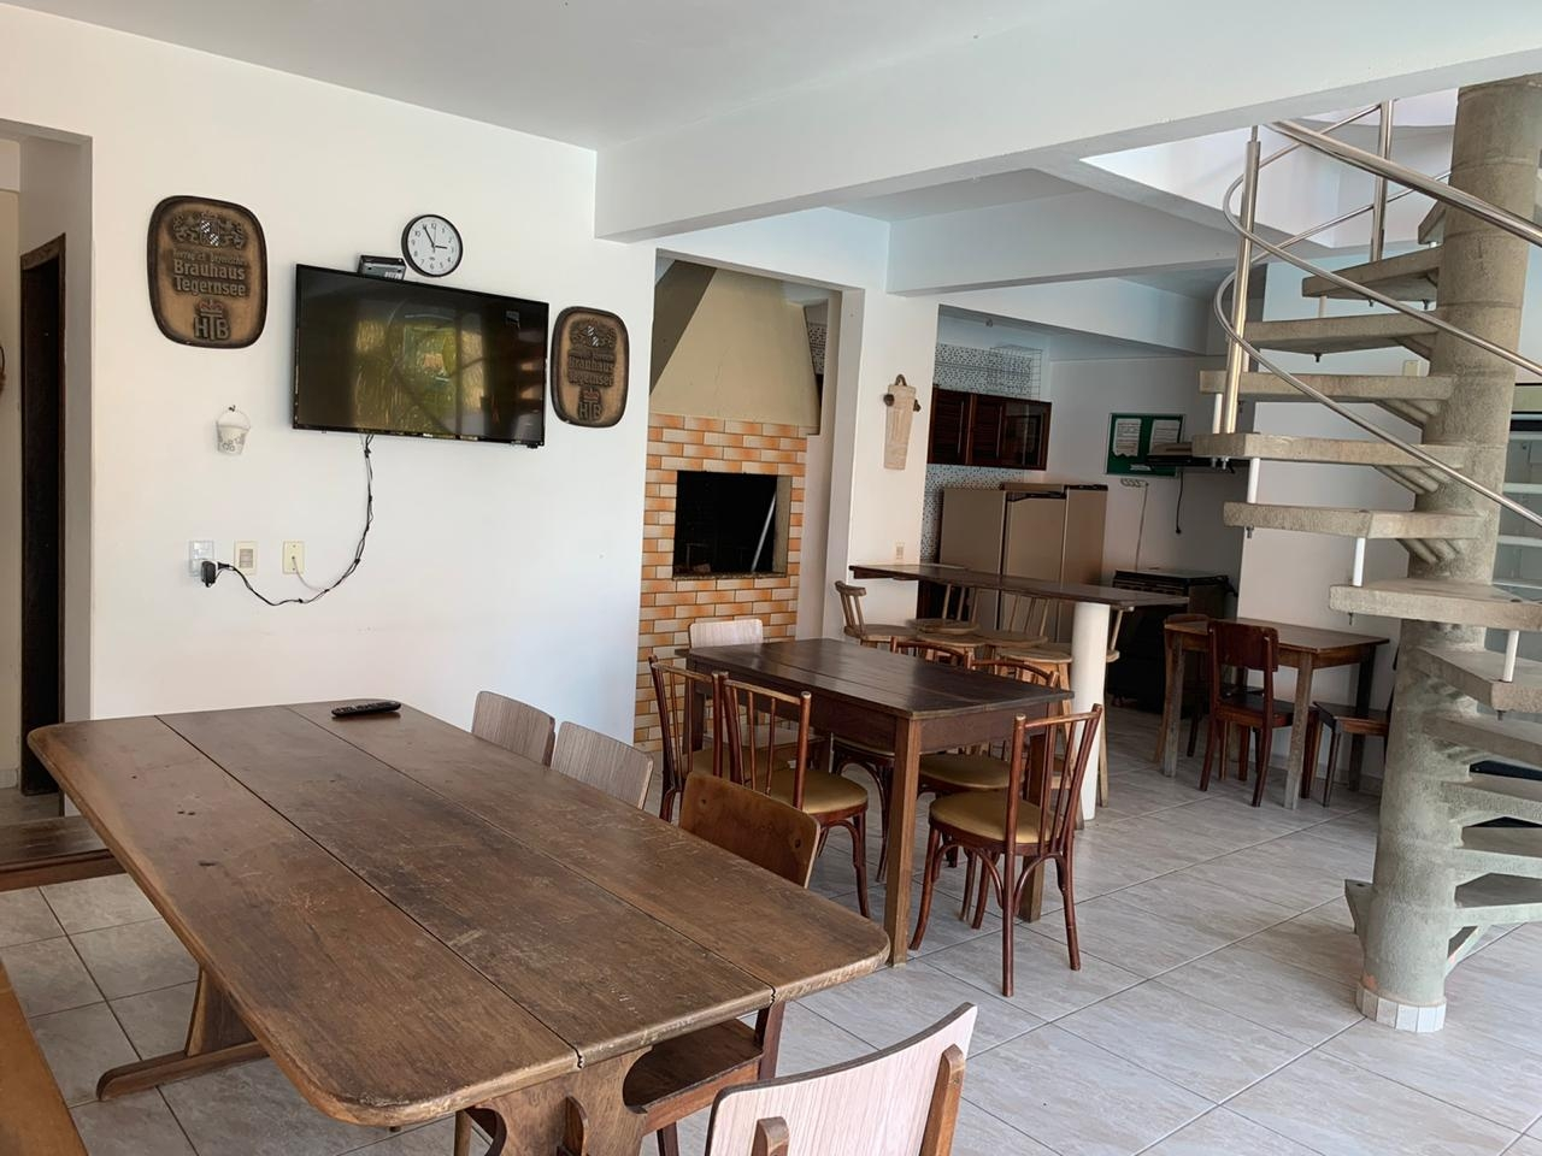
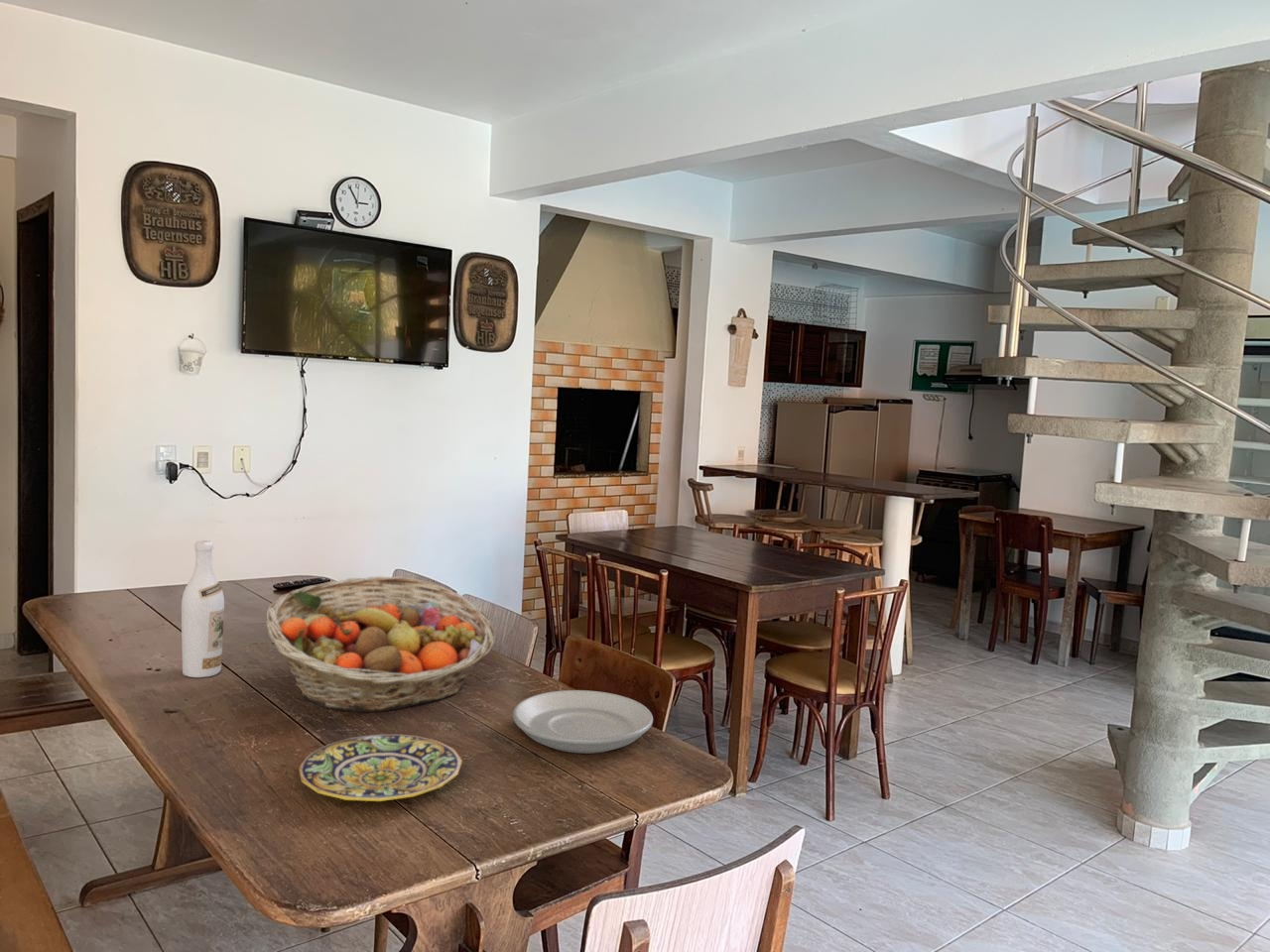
+ fruit basket [266,575,497,713]
+ plate [512,689,654,755]
+ plate [298,733,463,802]
+ wine bottle [181,539,225,678]
